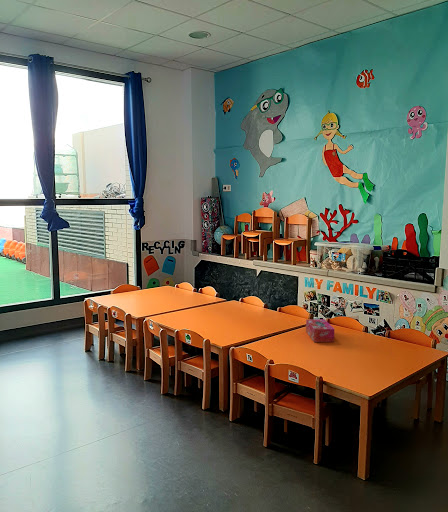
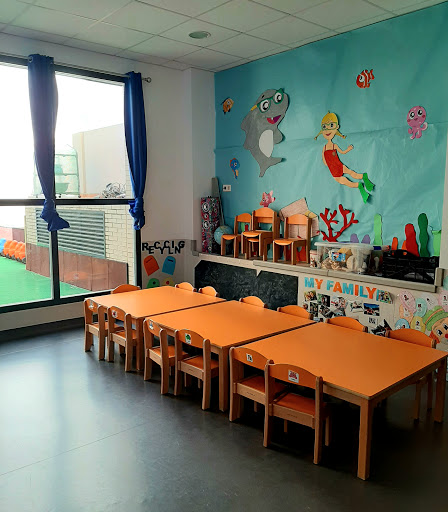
- tissue box [305,318,335,343]
